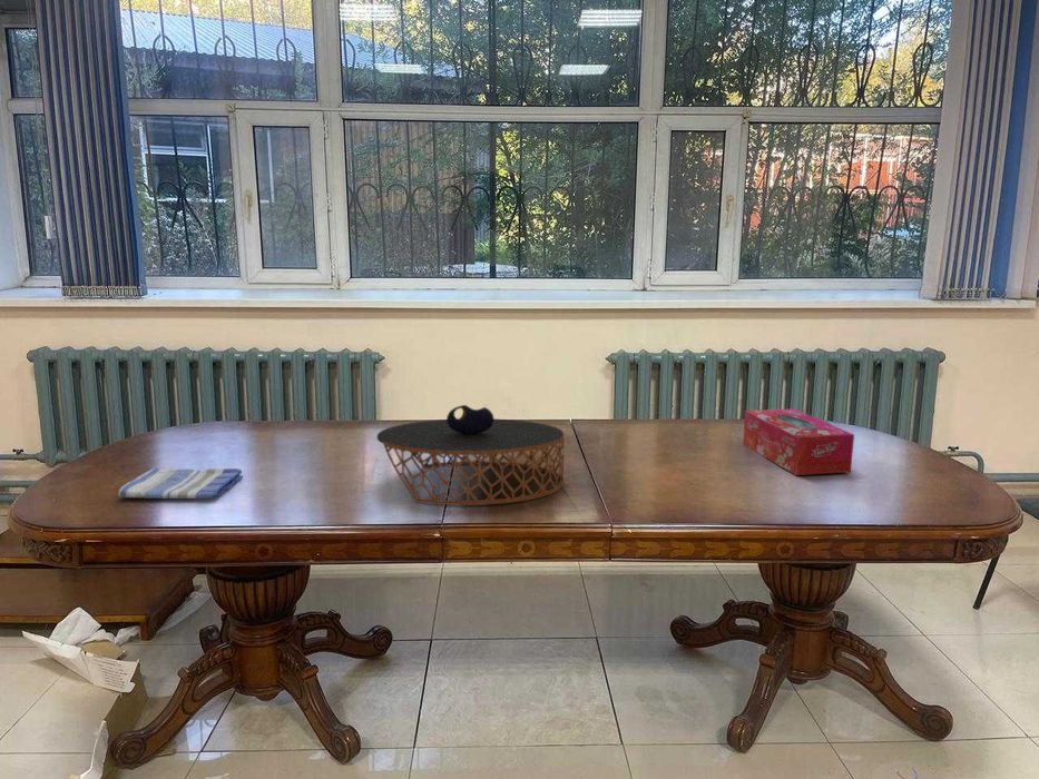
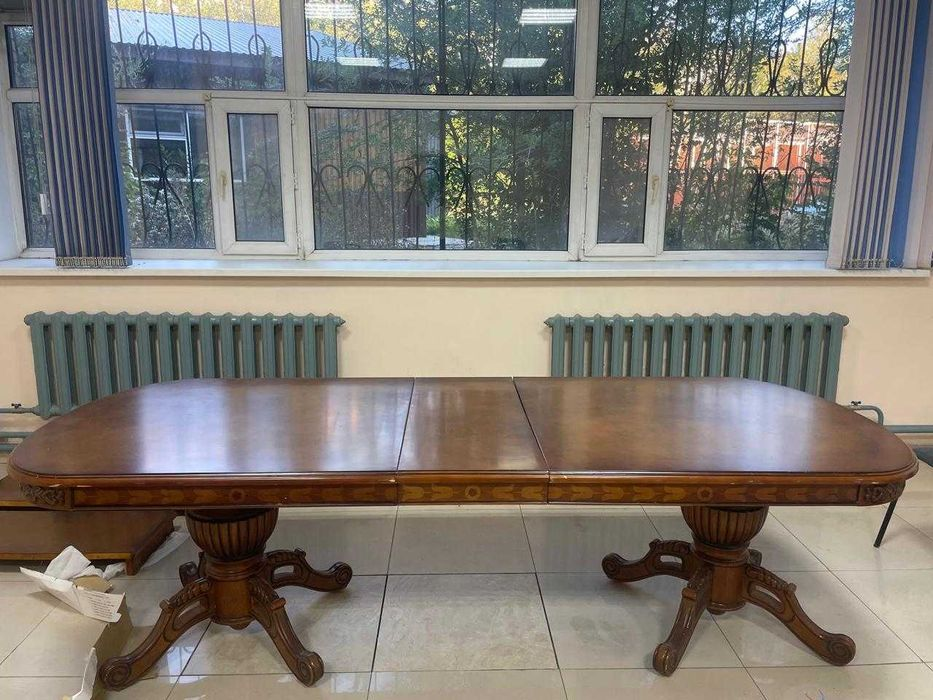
- tissue box [742,407,855,476]
- dish towel [117,466,244,500]
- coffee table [375,404,566,506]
